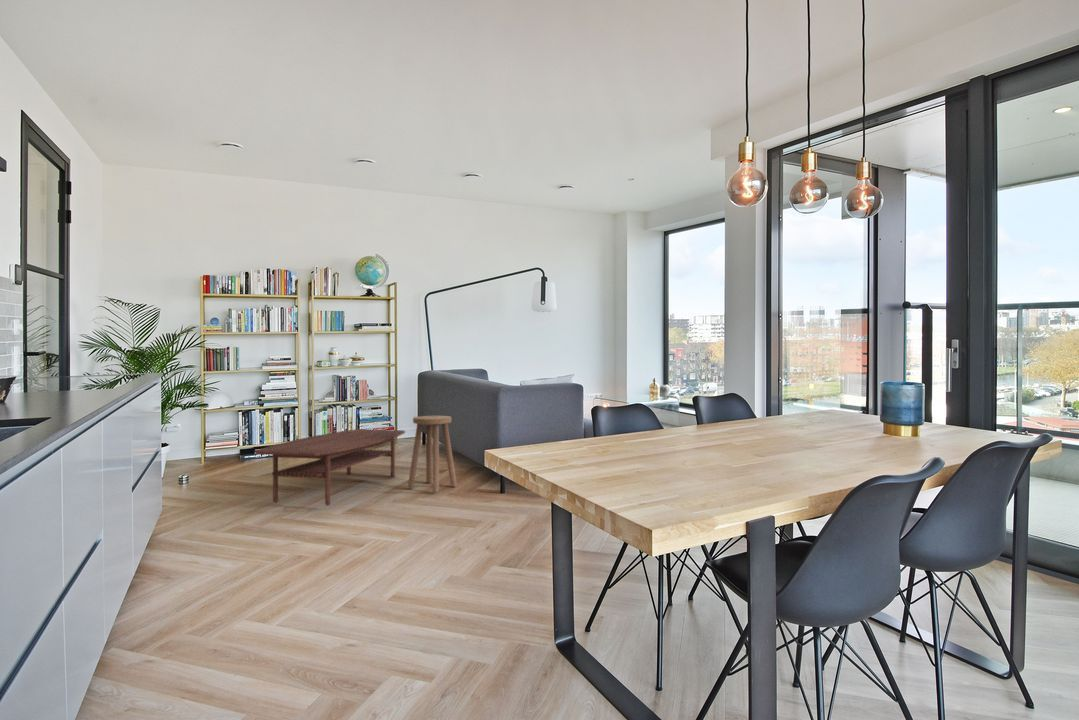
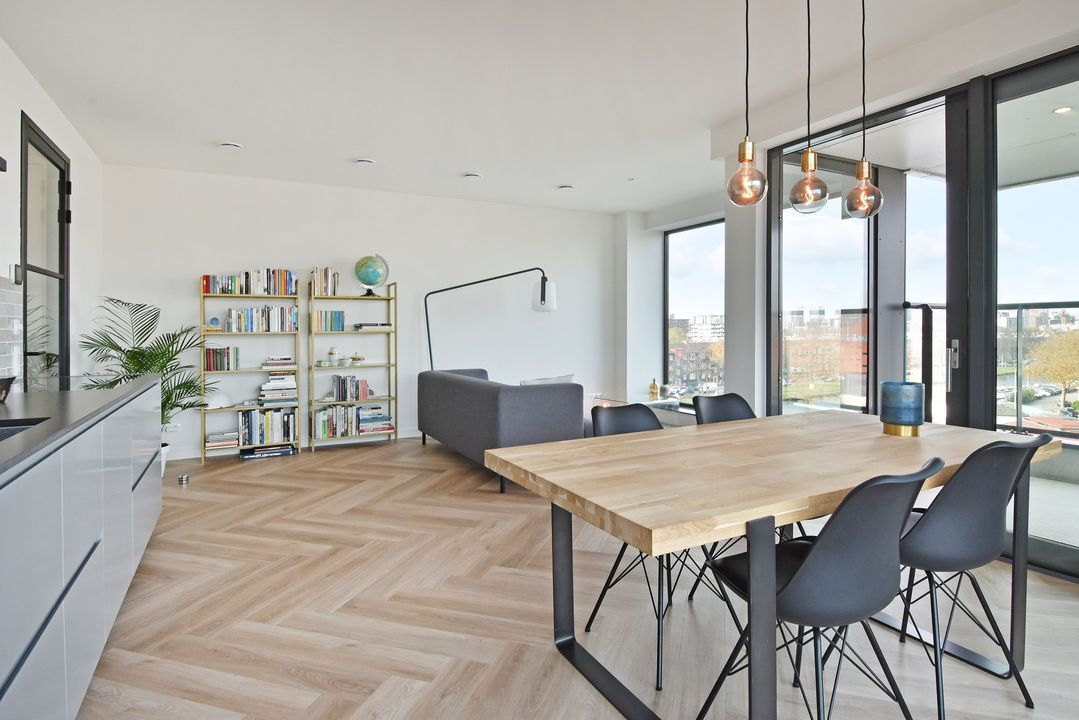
- coffee table [254,428,406,507]
- stool [407,415,458,493]
